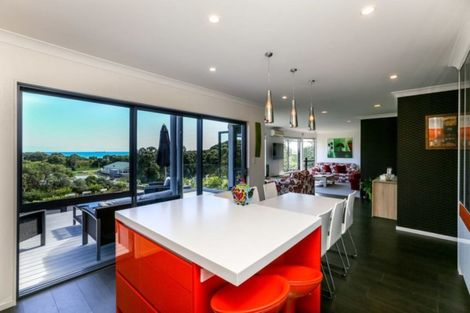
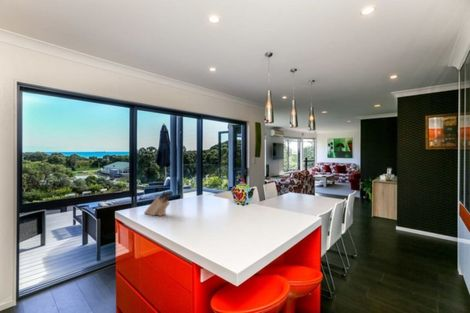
+ knife block [143,190,172,217]
